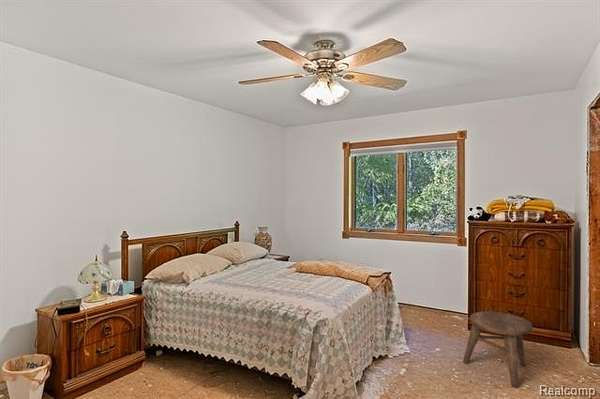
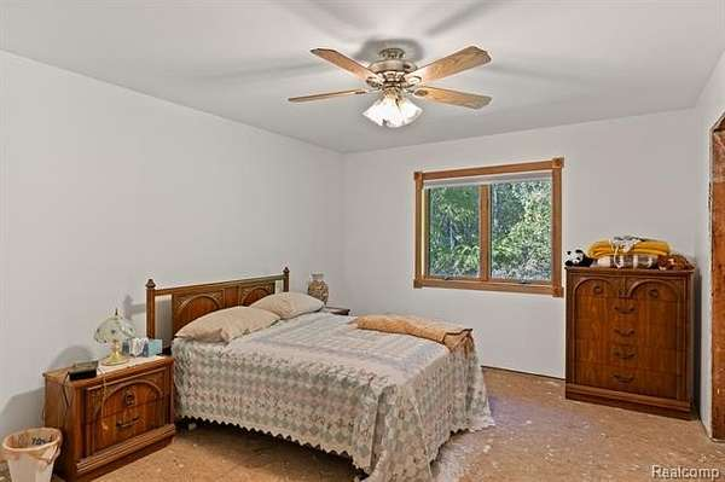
- stool [462,310,534,389]
